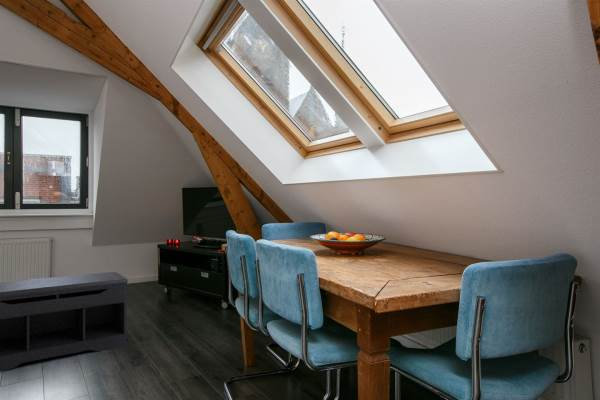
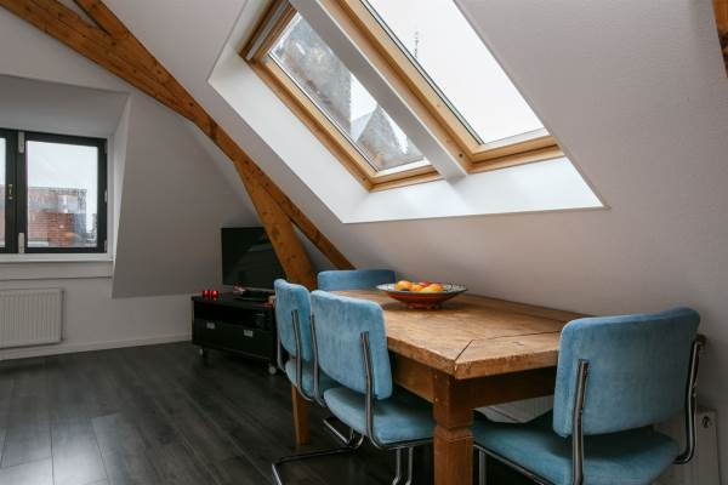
- bench [0,271,129,372]
